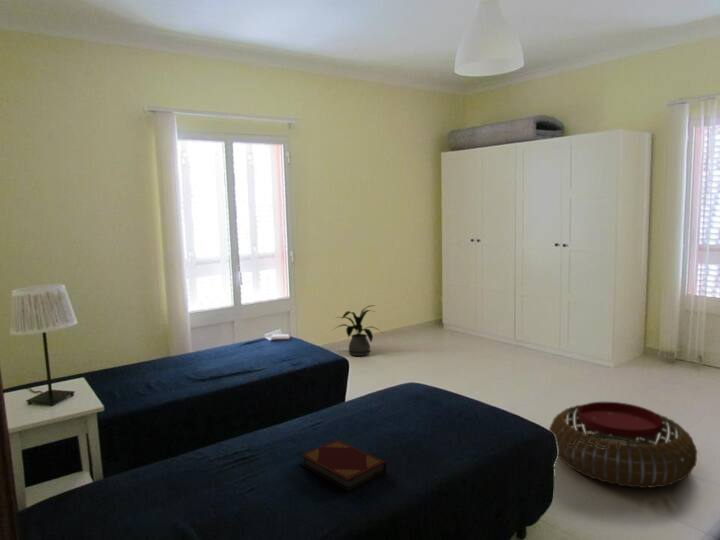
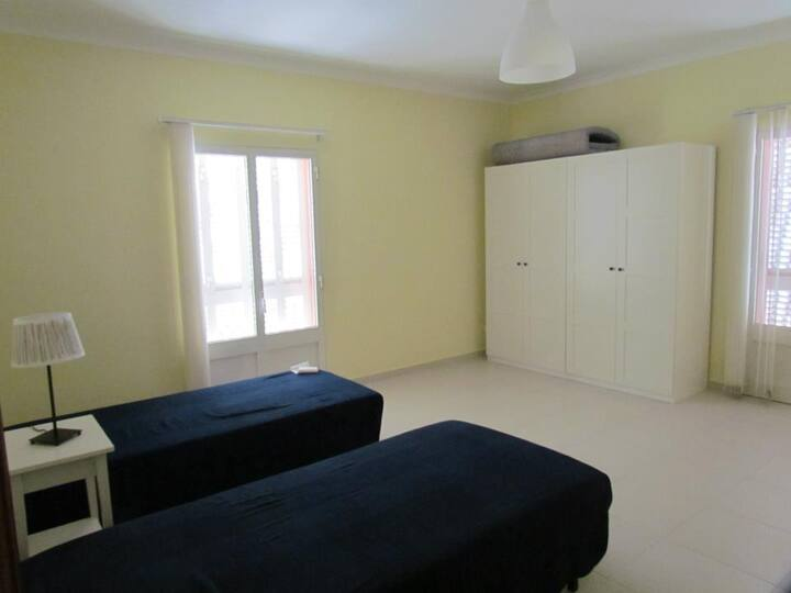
- pouf [548,401,698,489]
- hardback book [298,439,388,492]
- house plant [332,304,386,357]
